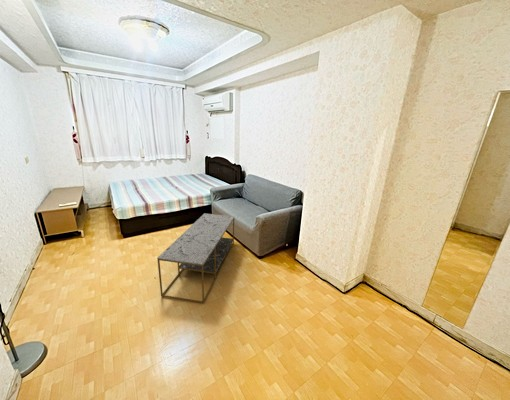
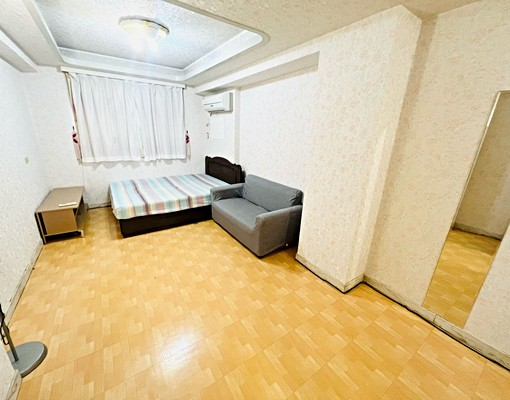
- coffee table [156,212,235,304]
